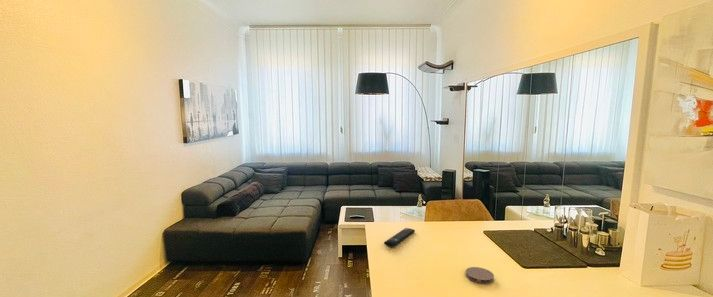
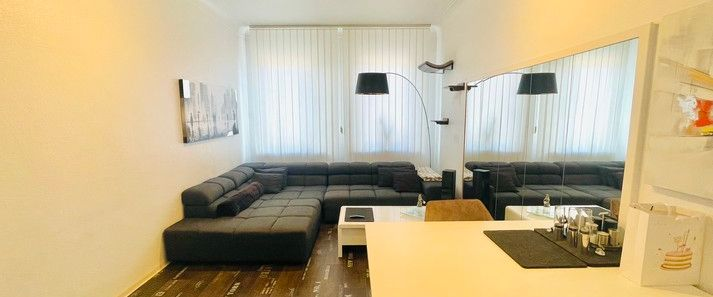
- coaster [465,266,495,285]
- remote control [383,227,416,248]
